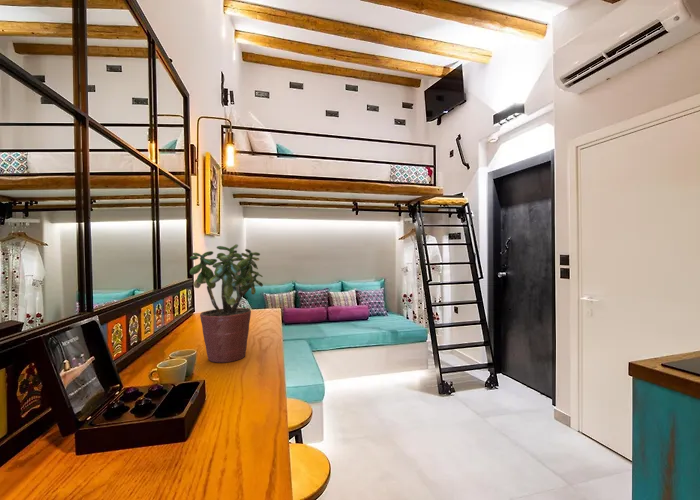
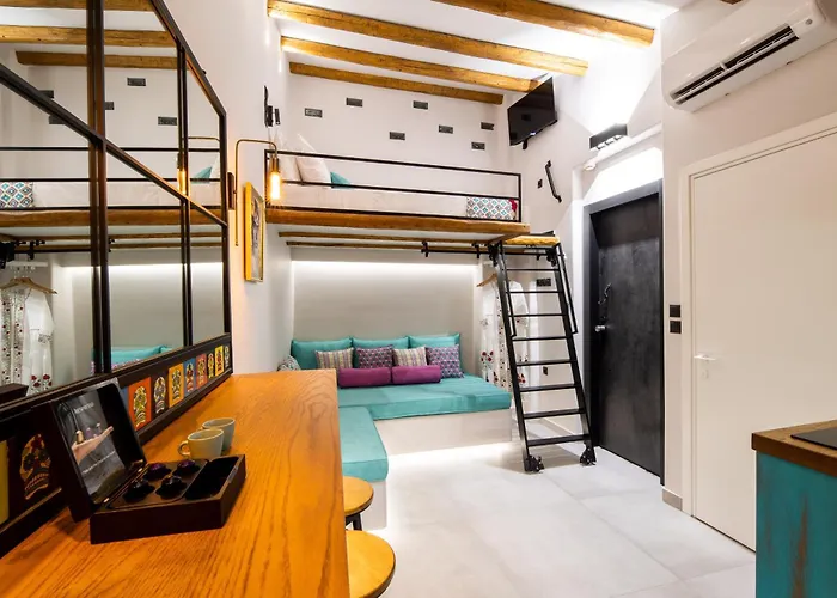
- potted plant [189,243,264,363]
